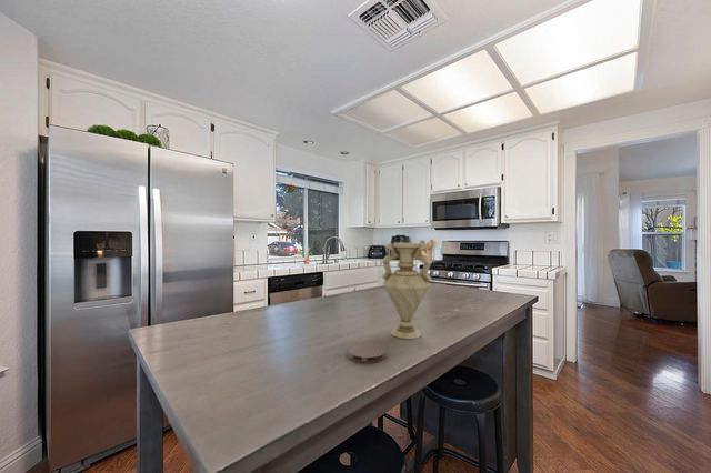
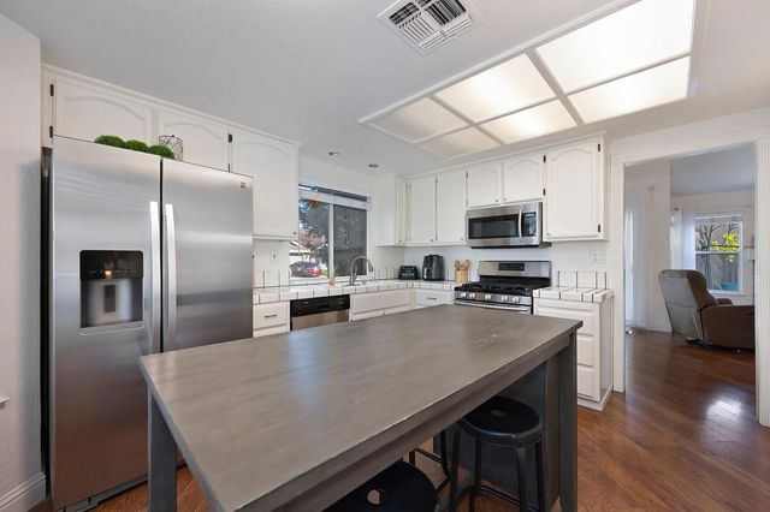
- coaster [348,342,387,364]
- vase [381,242,433,340]
